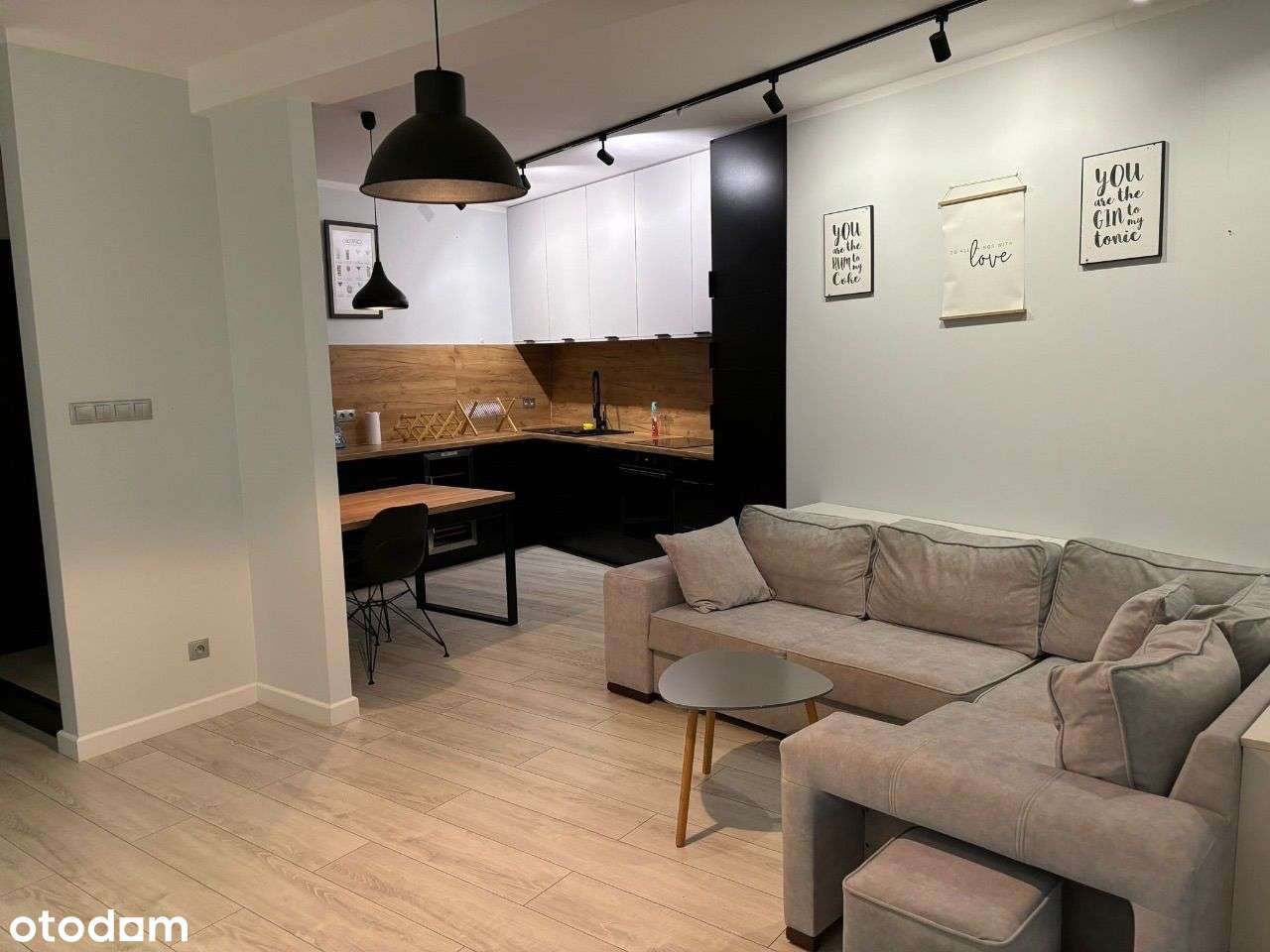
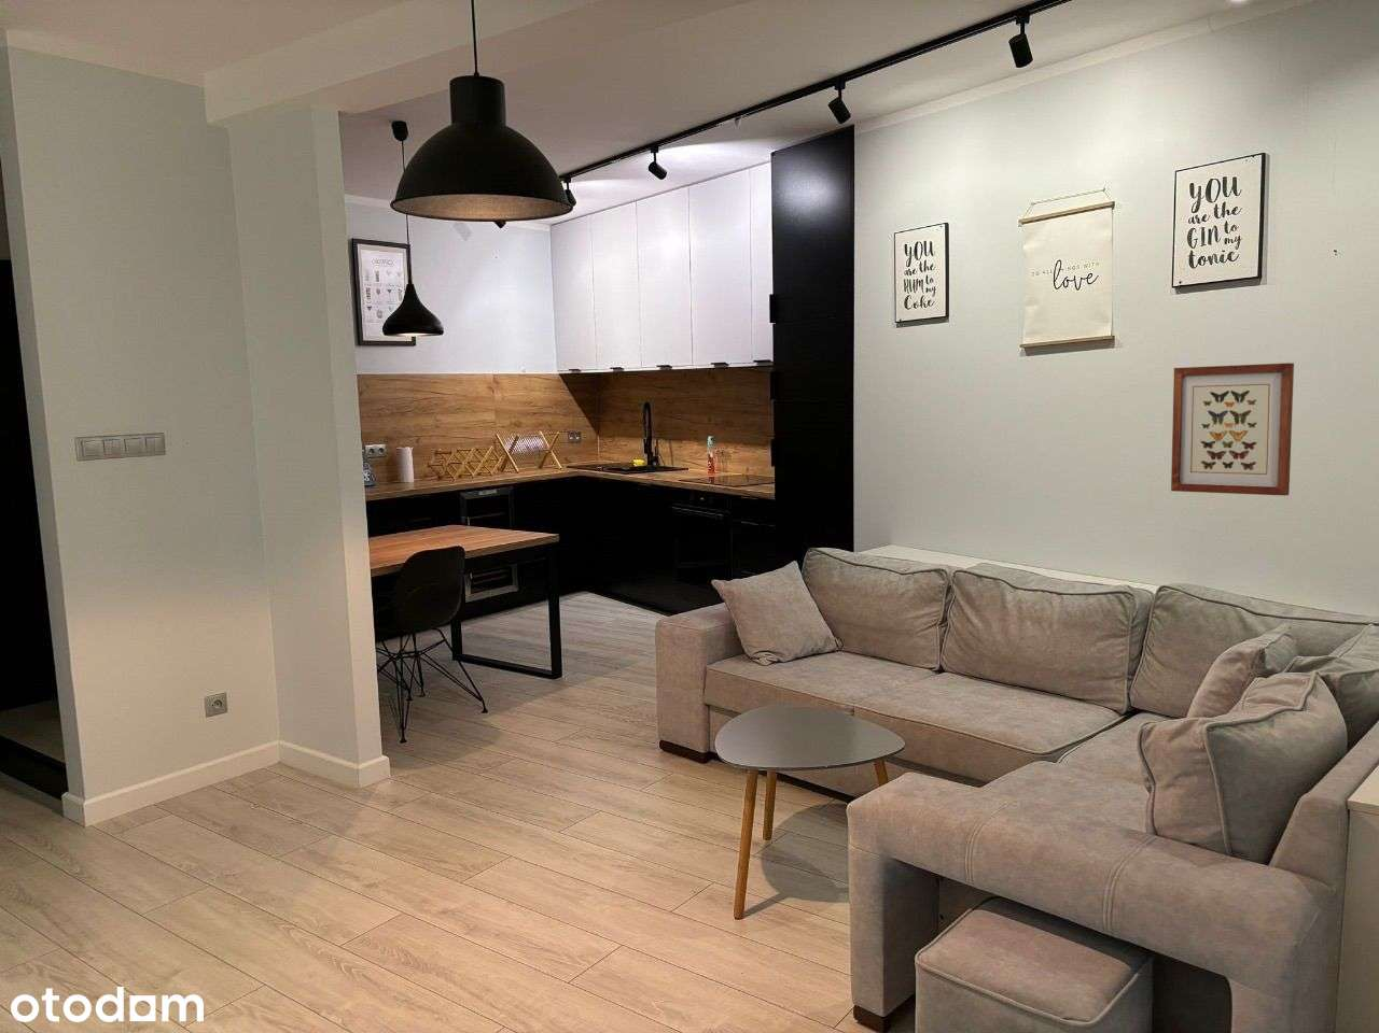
+ wall art [1171,361,1295,497]
